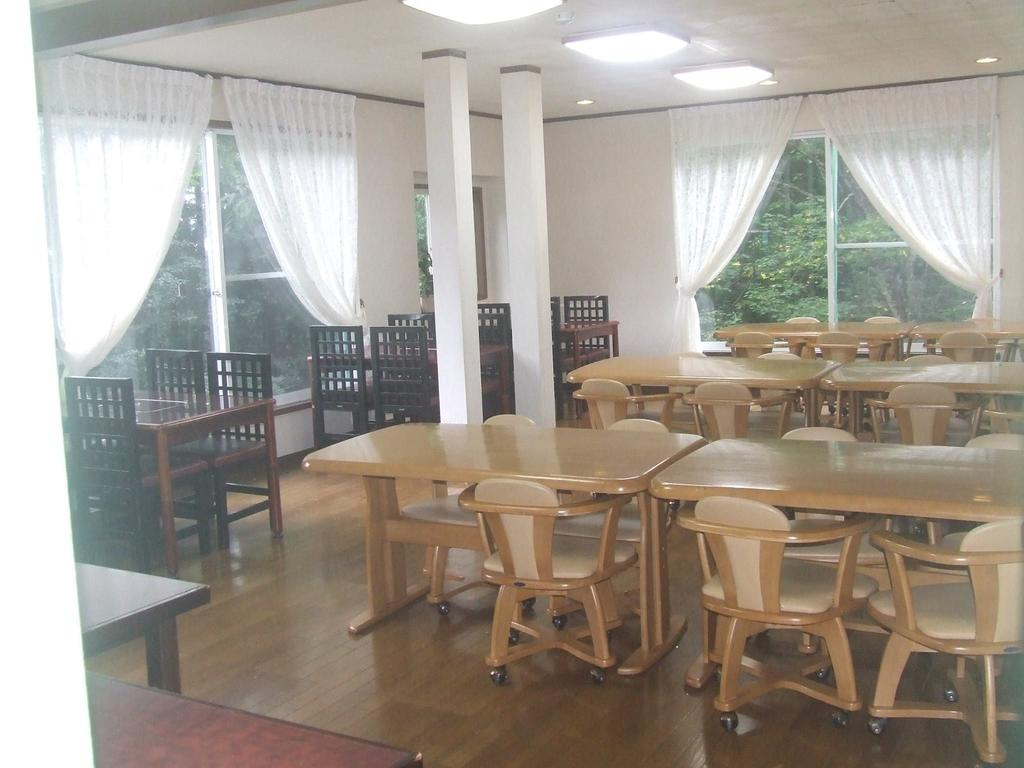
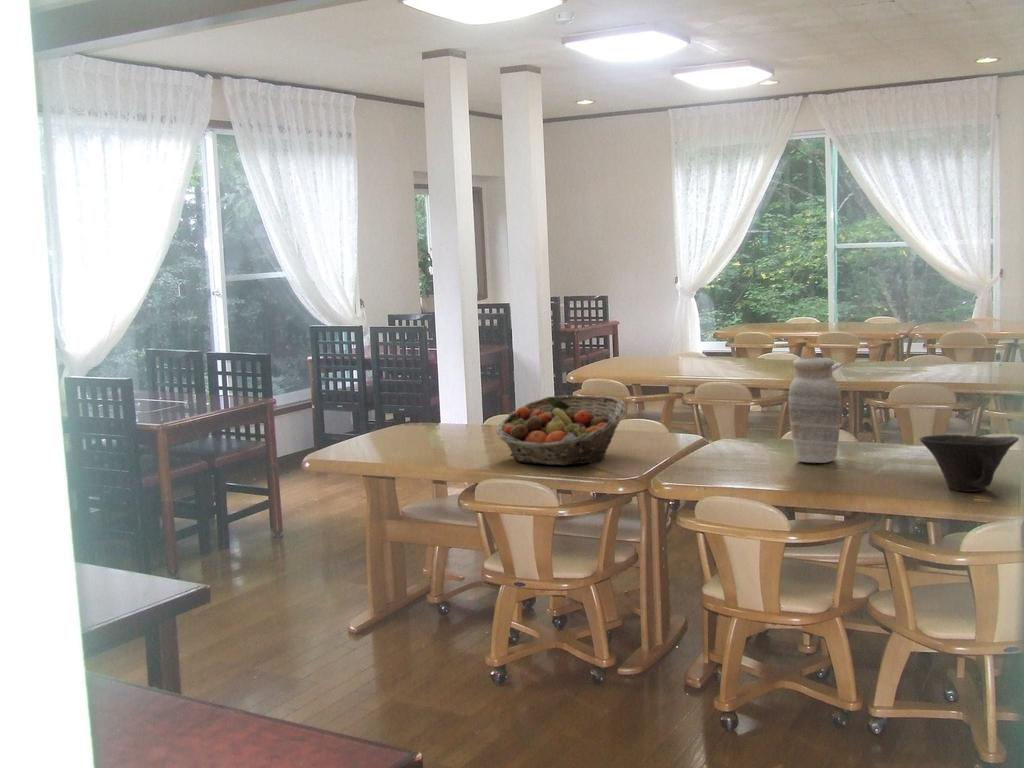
+ fruit basket [495,394,627,466]
+ bowl [919,434,1020,493]
+ vase [787,357,842,464]
